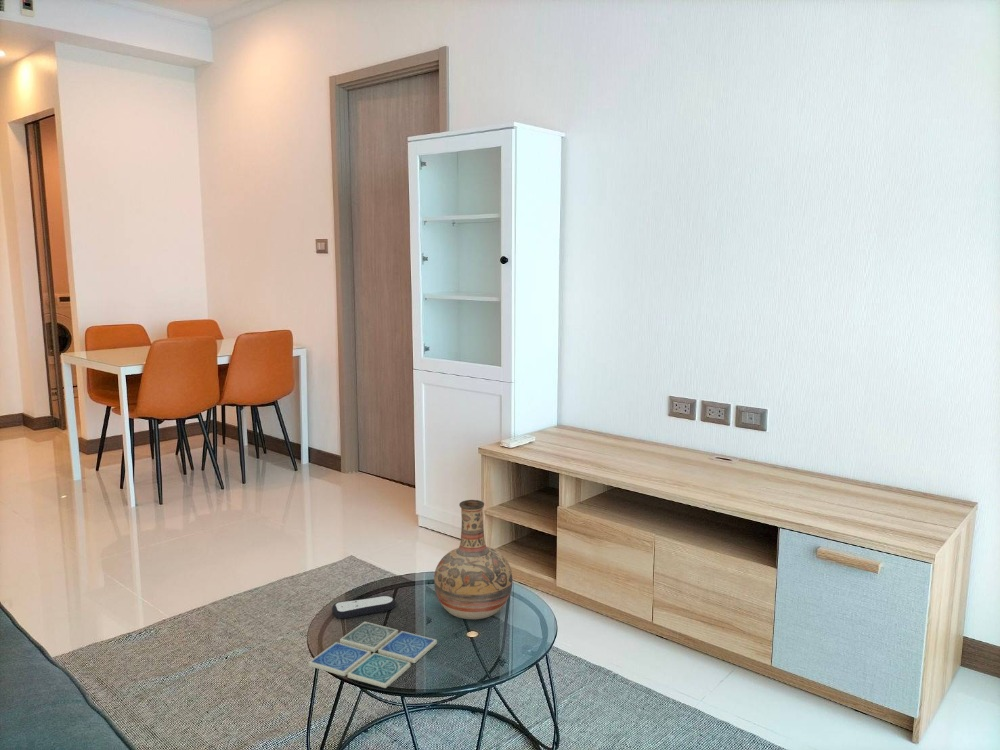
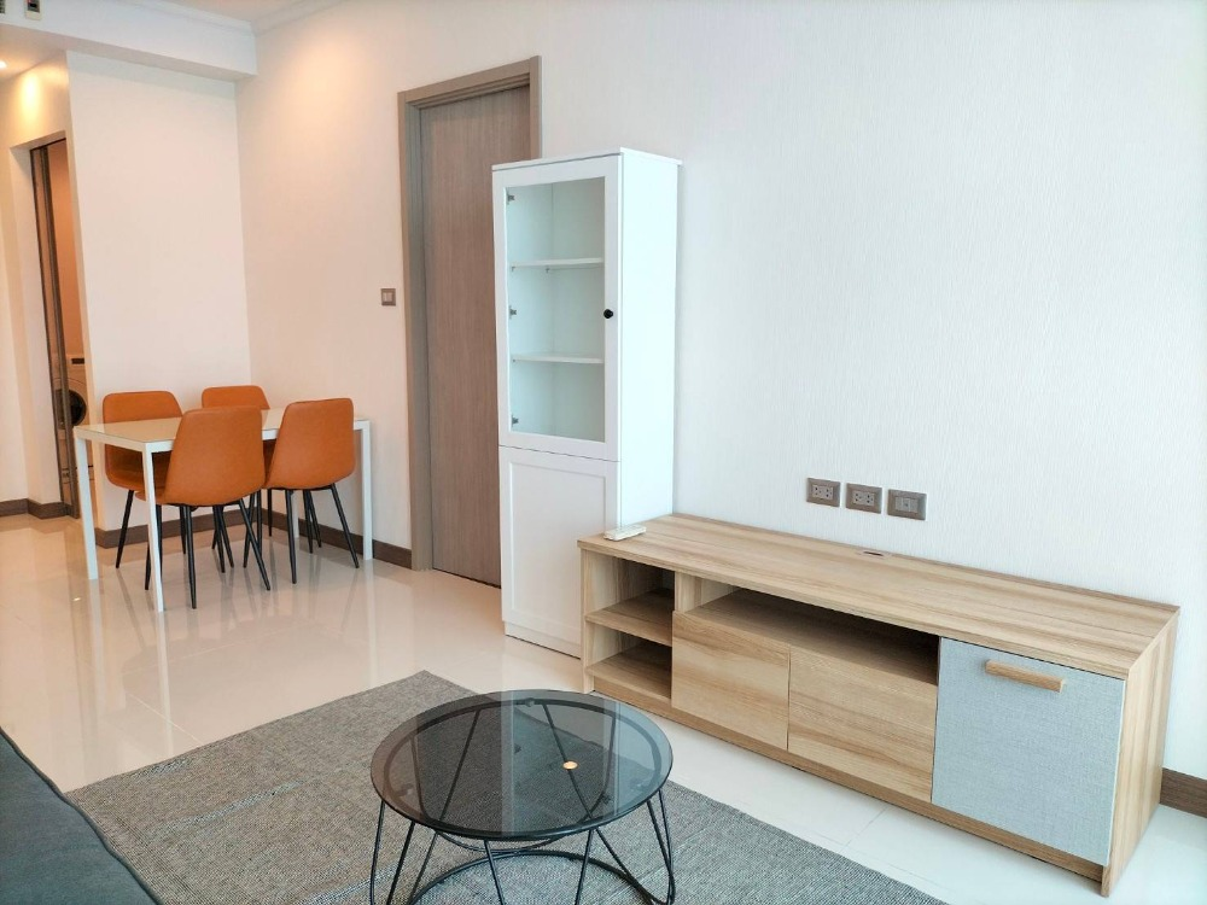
- vase [433,499,514,620]
- drink coaster [308,621,438,689]
- remote control [331,594,397,620]
